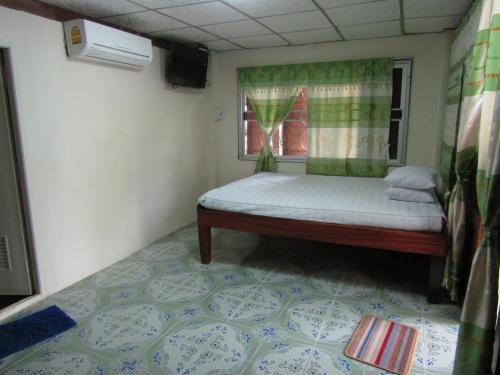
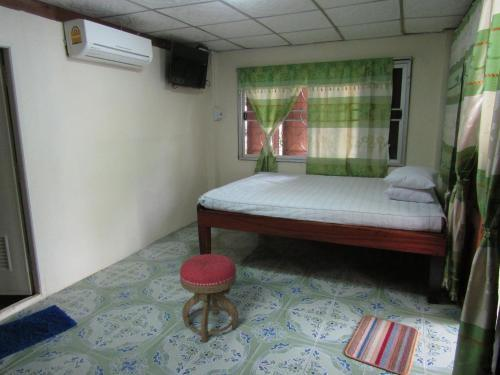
+ stool [179,253,239,343]
